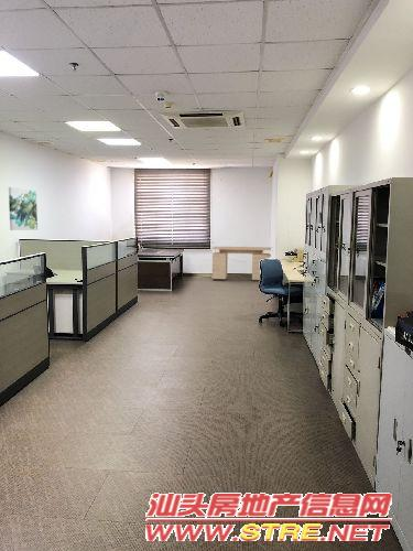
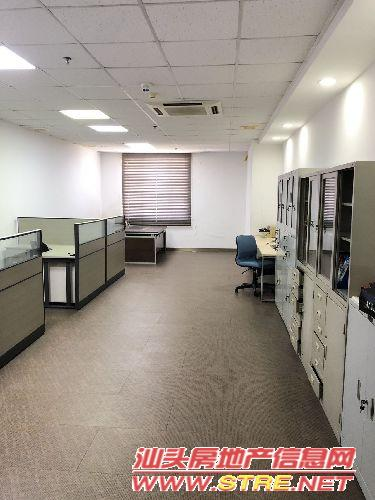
- wall art [8,186,39,231]
- desk [211,246,272,282]
